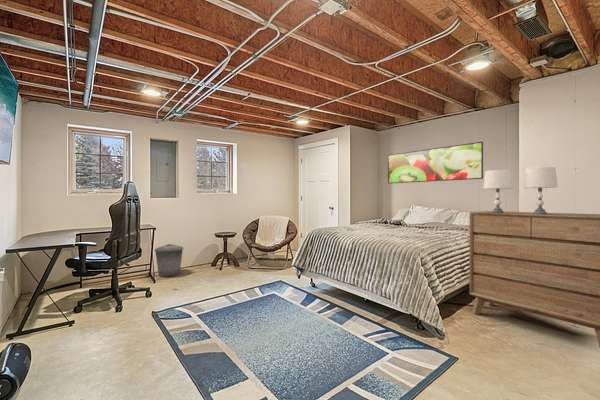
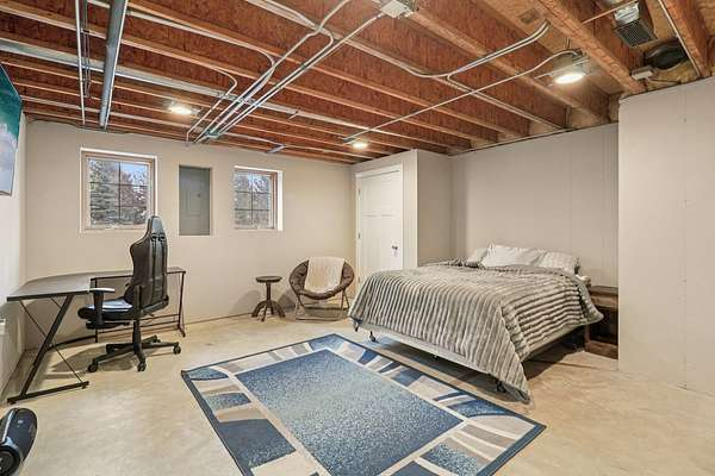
- table lamp [483,166,559,214]
- dresser [468,210,600,348]
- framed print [387,141,484,184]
- trash can [154,243,184,278]
